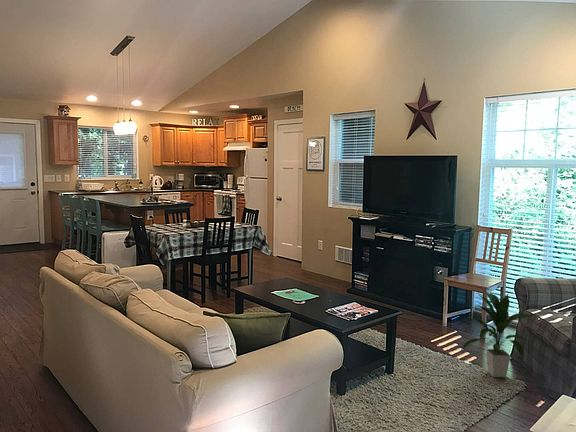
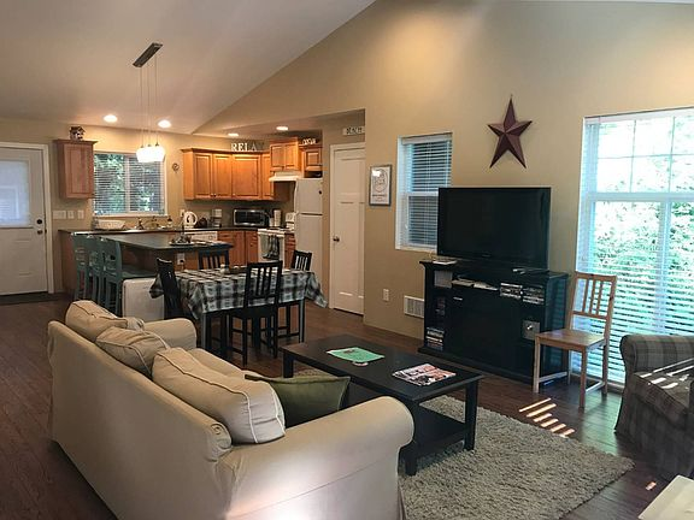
- indoor plant [458,291,541,378]
